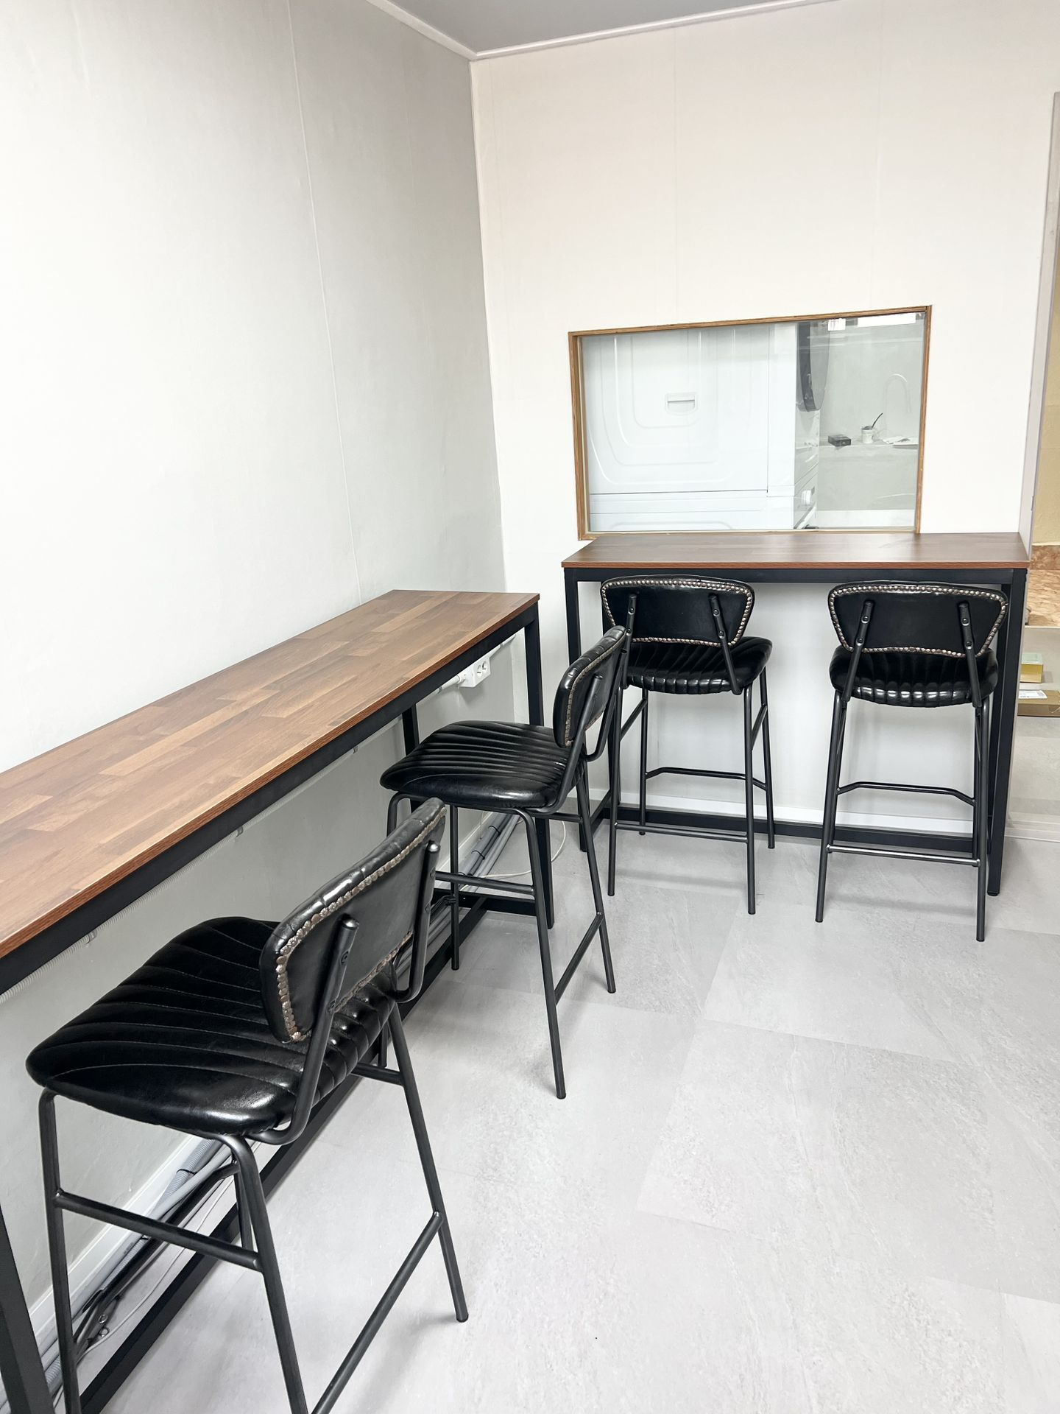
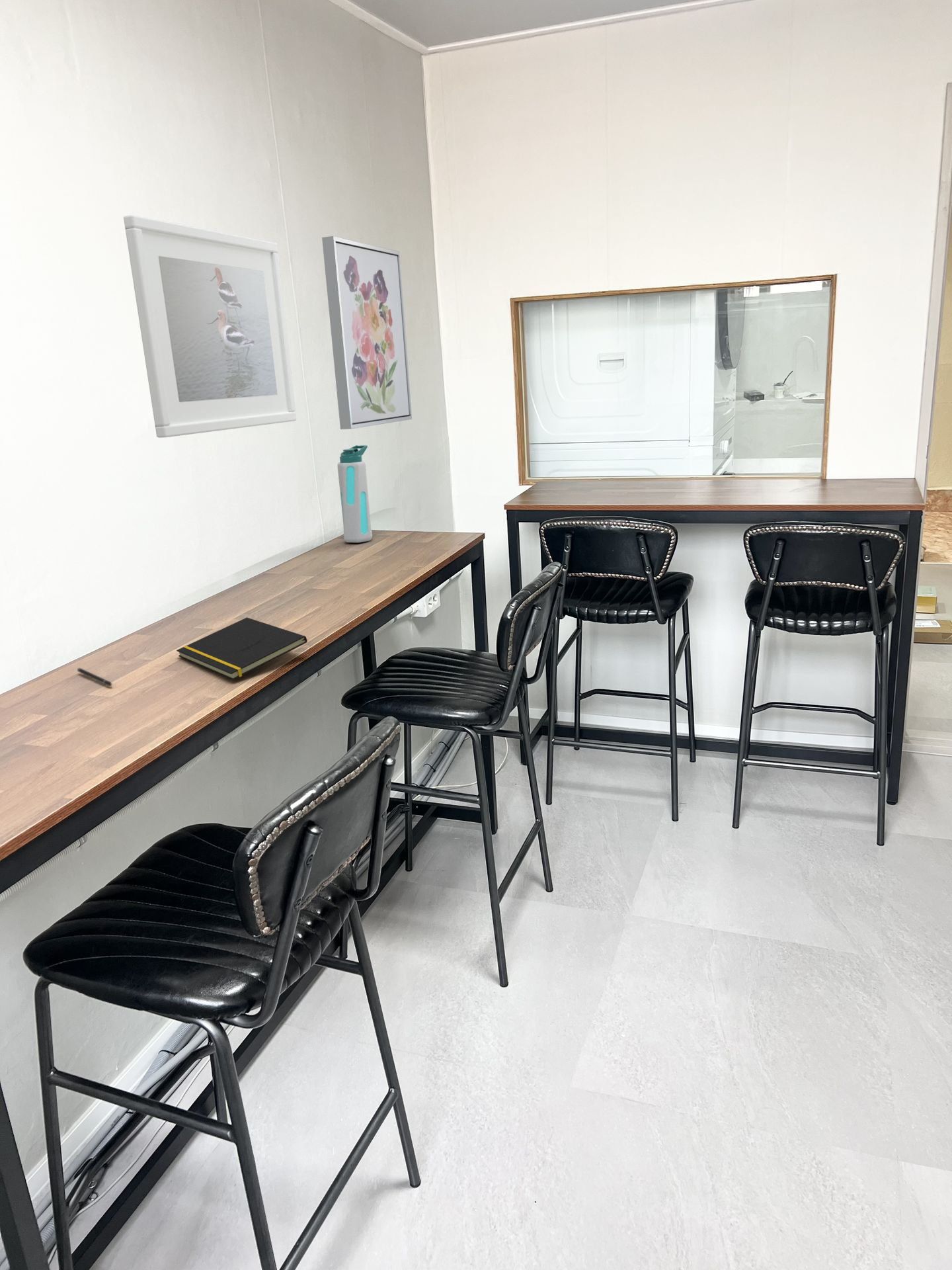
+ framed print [123,214,297,439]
+ wall art [321,235,413,430]
+ notepad [176,617,308,681]
+ pen [77,667,113,687]
+ water bottle [337,445,373,543]
